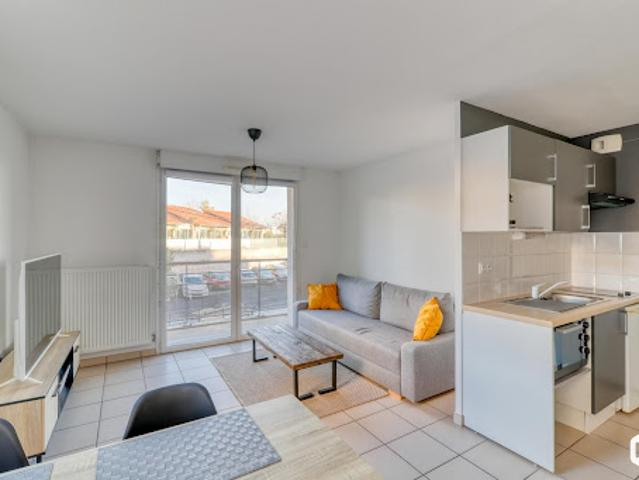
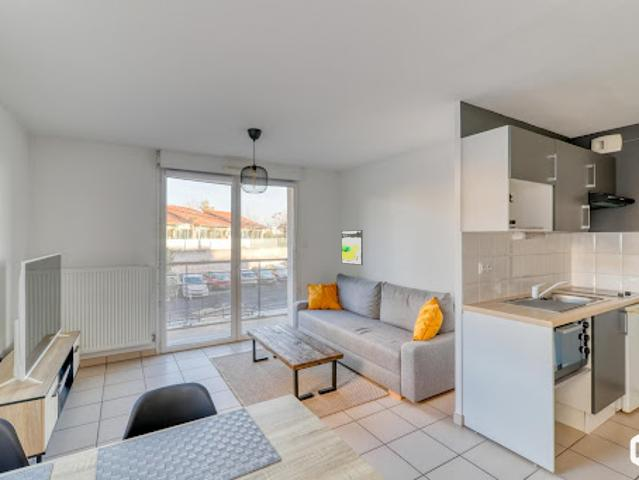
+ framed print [341,229,364,266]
